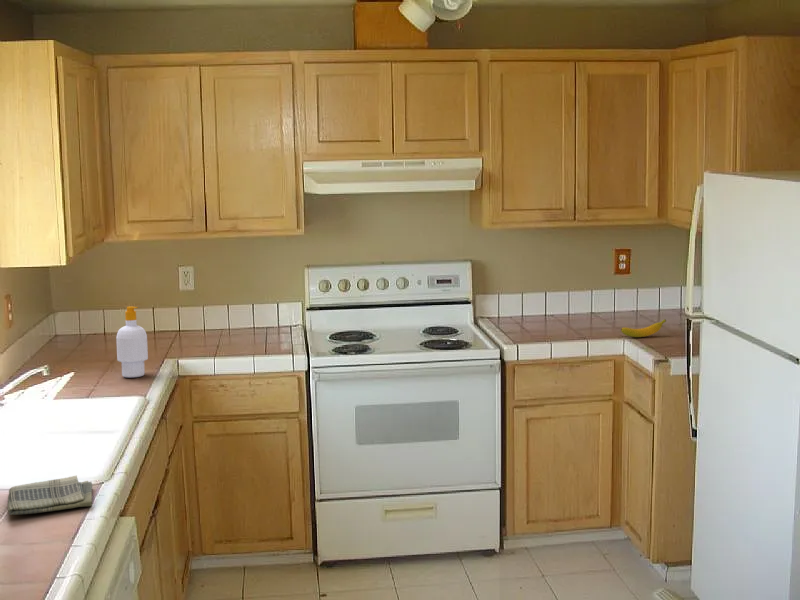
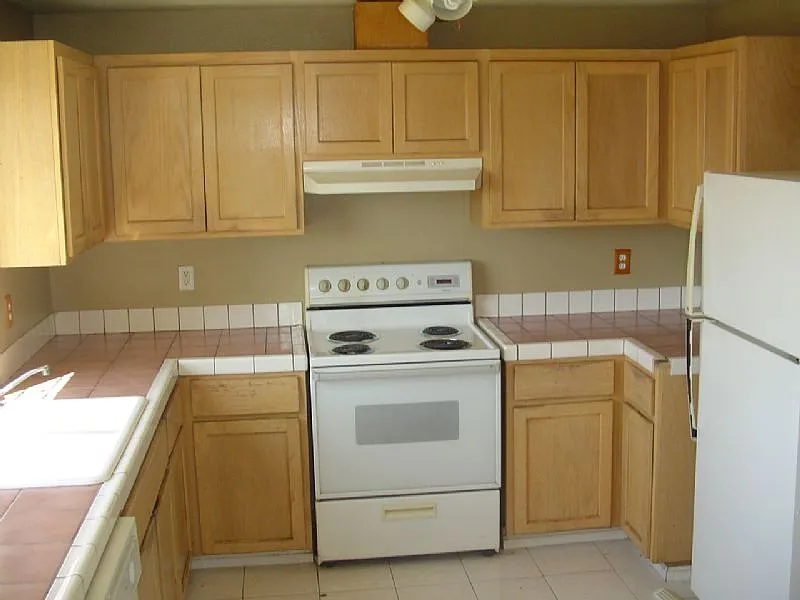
- banana [620,318,667,338]
- dish towel [7,475,93,516]
- soap bottle [115,305,149,378]
